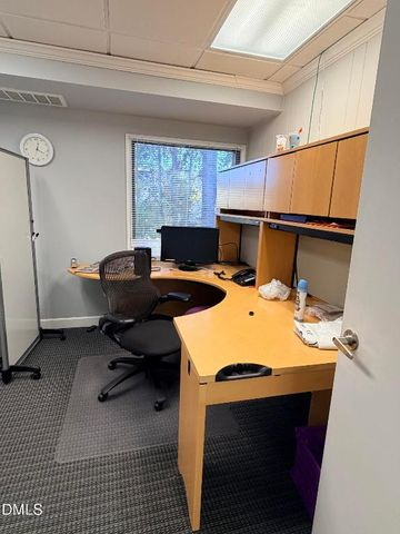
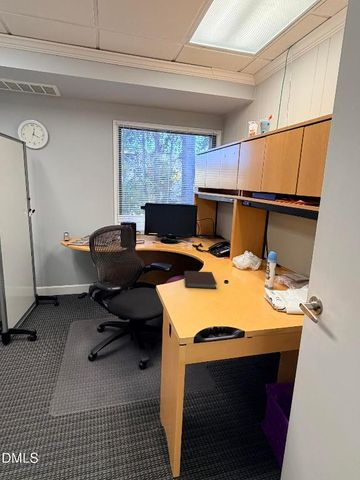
+ notebook [184,270,218,290]
